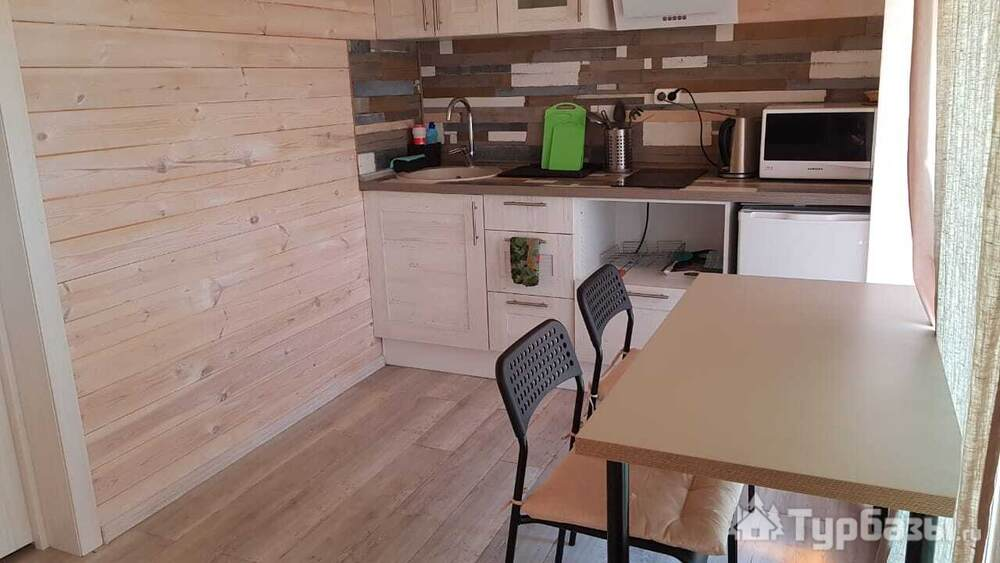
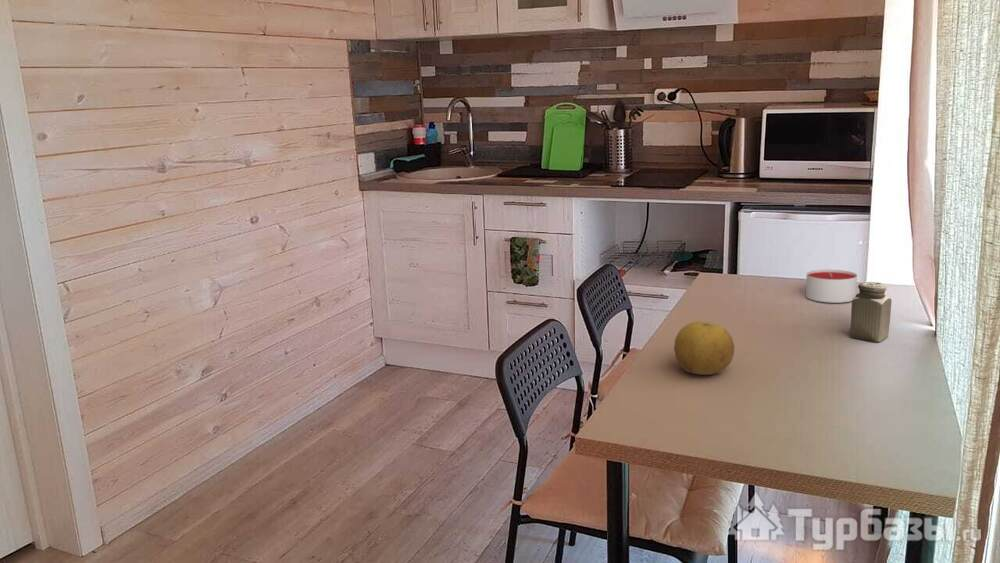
+ salt shaker [849,281,892,343]
+ candle [805,268,858,304]
+ fruit [673,321,735,376]
